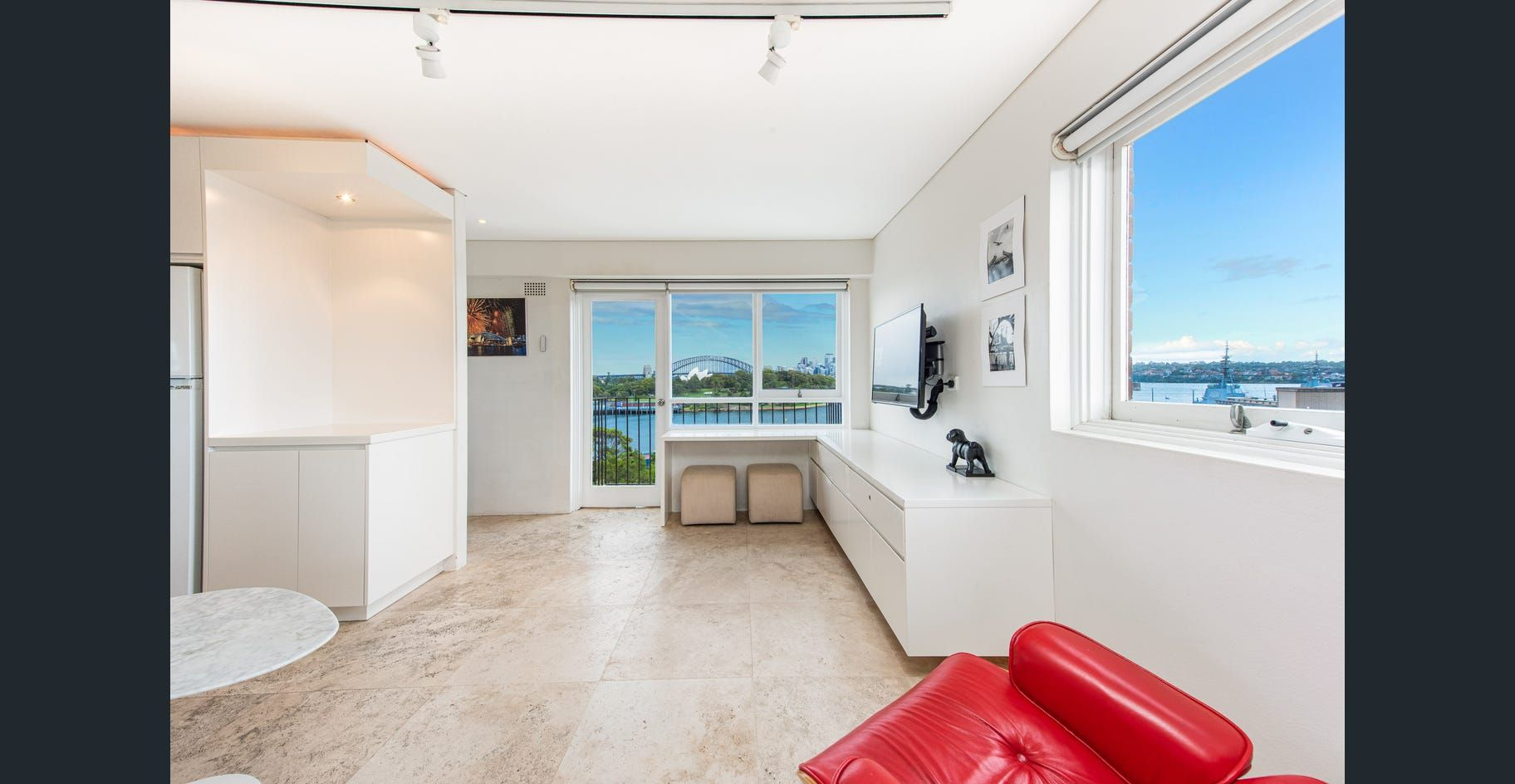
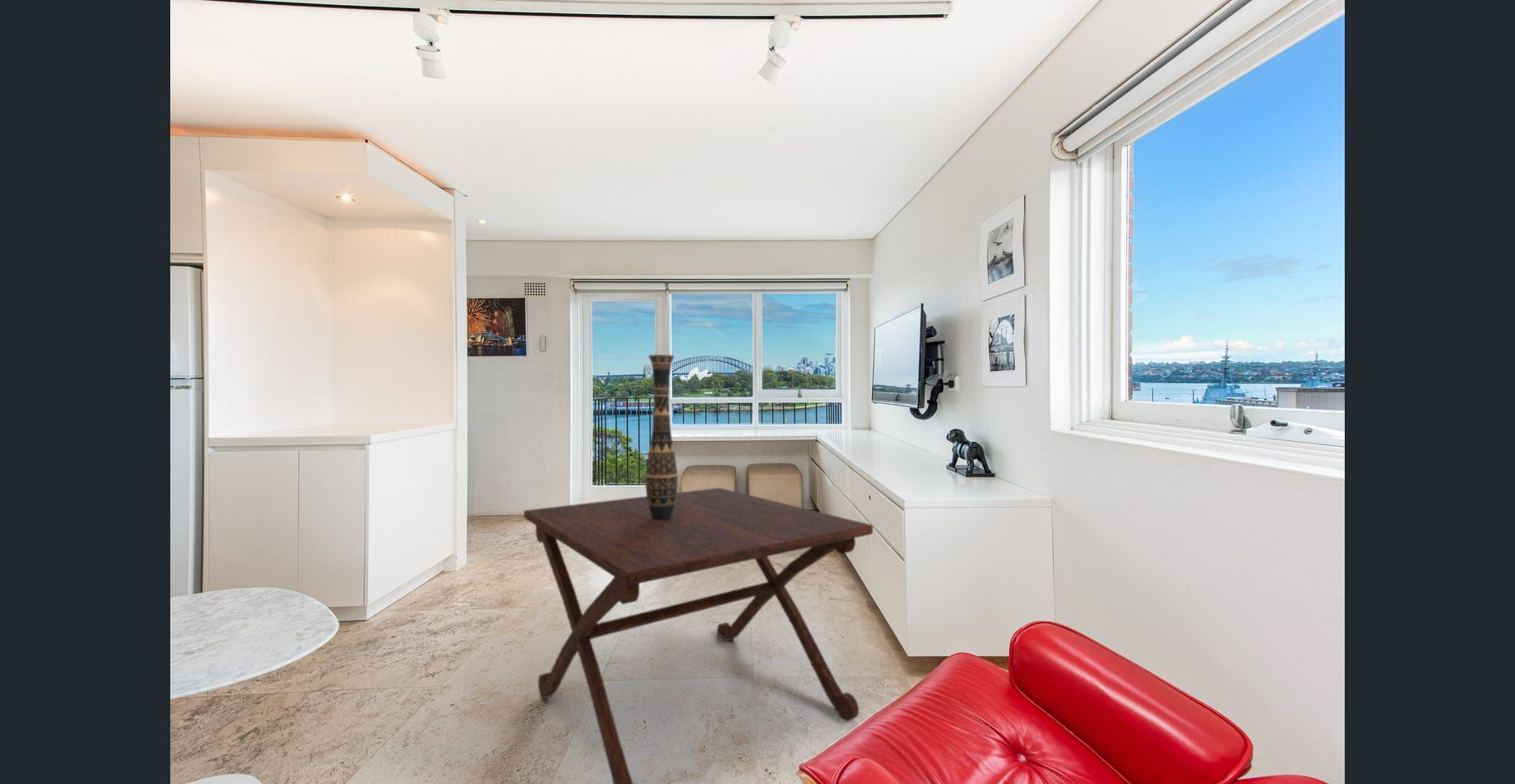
+ side table [523,487,874,784]
+ decorative vase [644,354,679,520]
